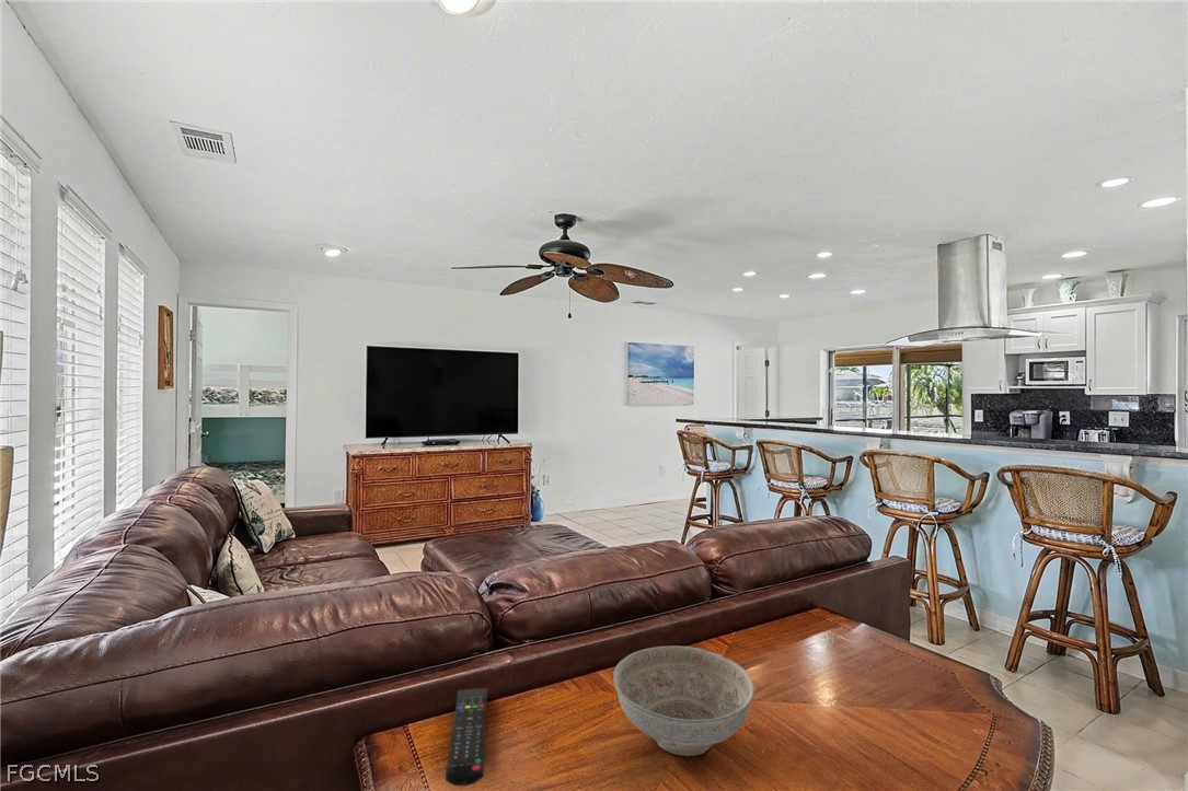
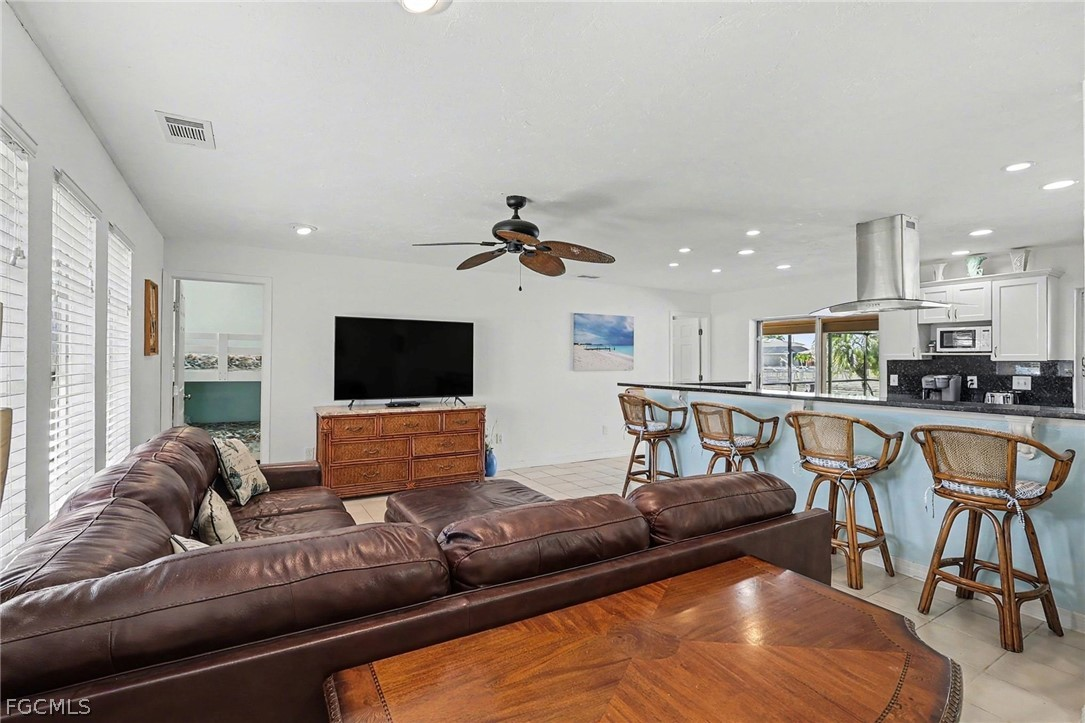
- decorative bowl [612,644,756,757]
- remote control [445,687,488,787]
